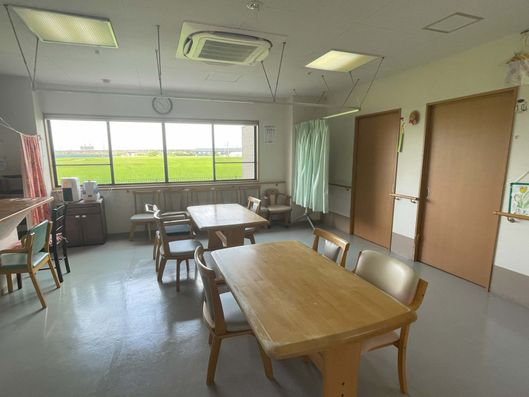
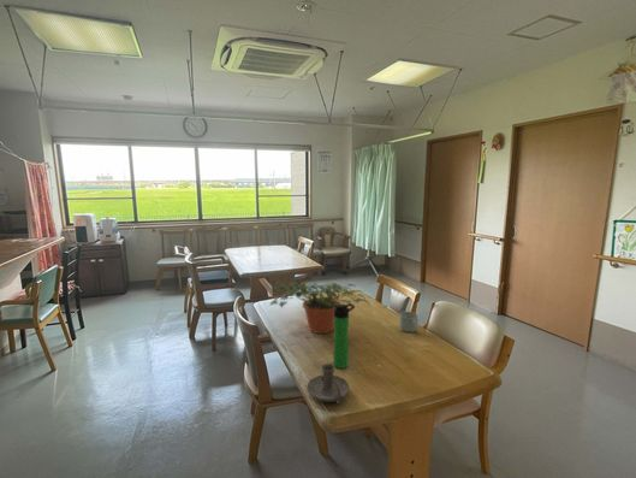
+ potted plant [269,277,372,335]
+ bottle [333,303,356,370]
+ candle holder [305,362,351,406]
+ mug [398,311,420,334]
